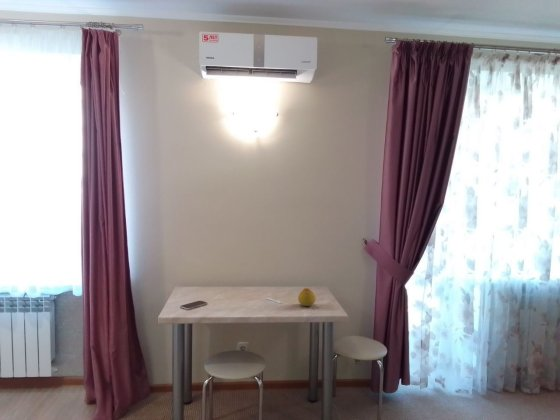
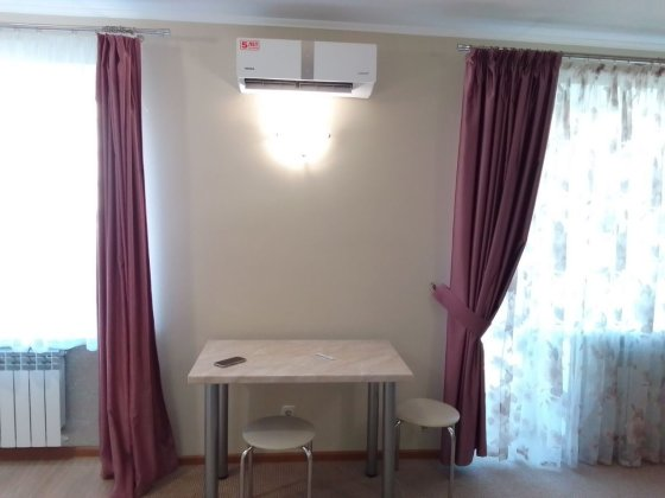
- fruit [297,287,317,307]
